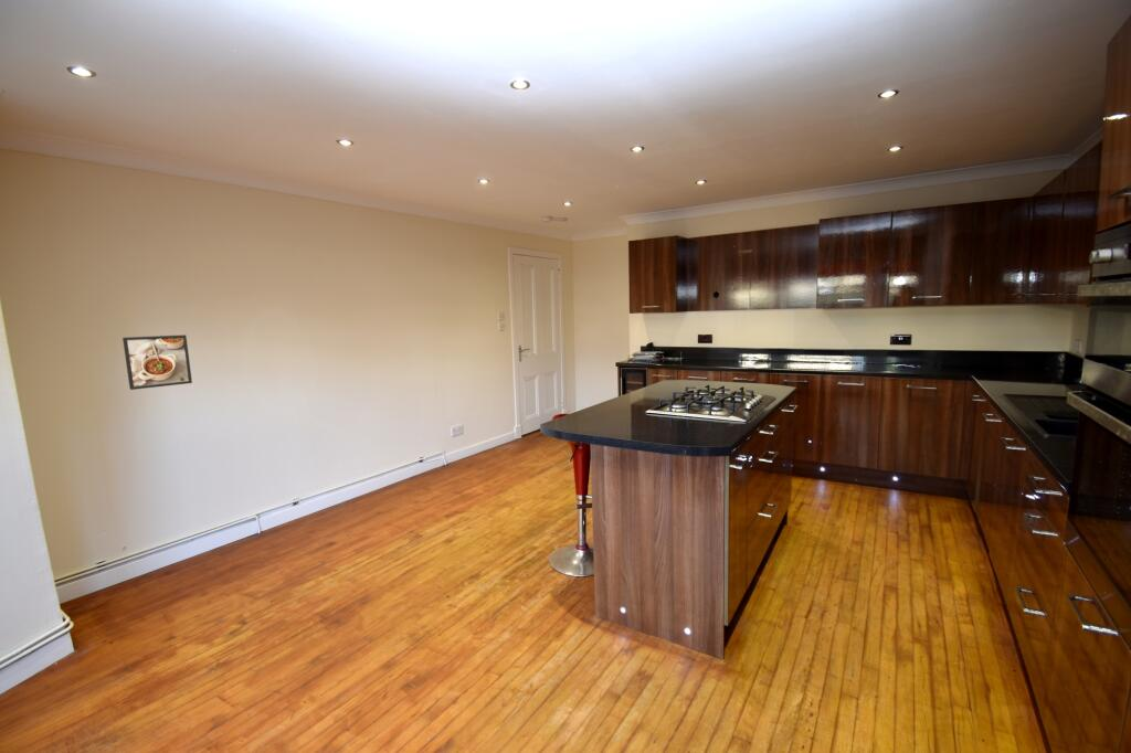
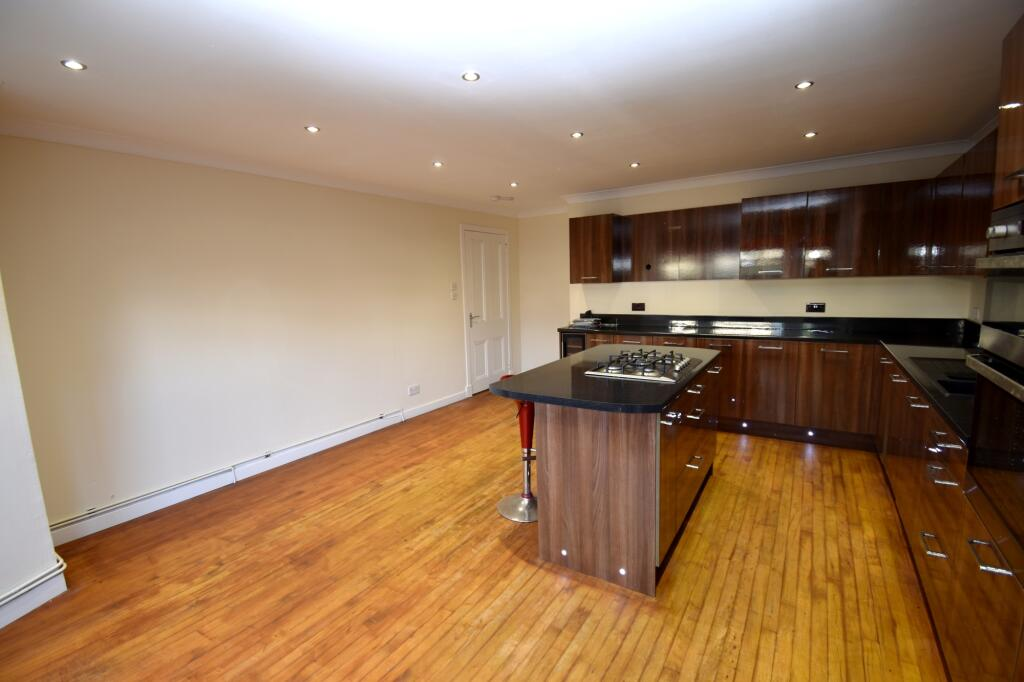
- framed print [121,333,193,391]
